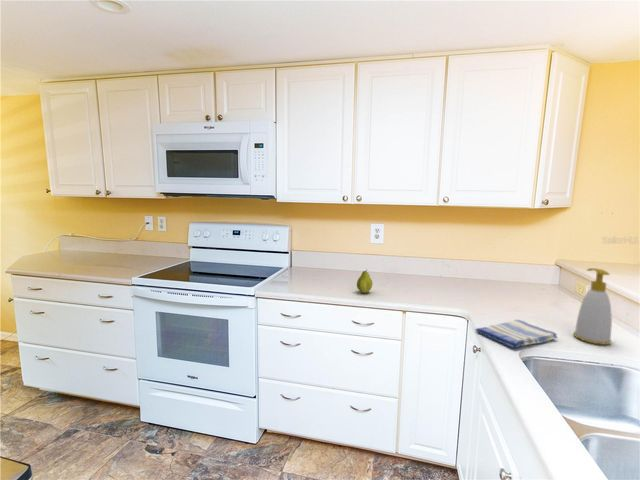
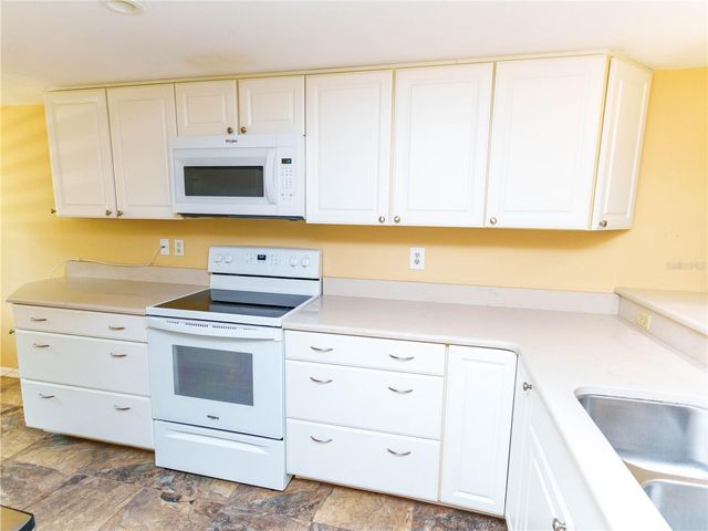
- fruit [356,269,374,294]
- soap bottle [573,267,613,346]
- dish towel [474,319,559,349]
